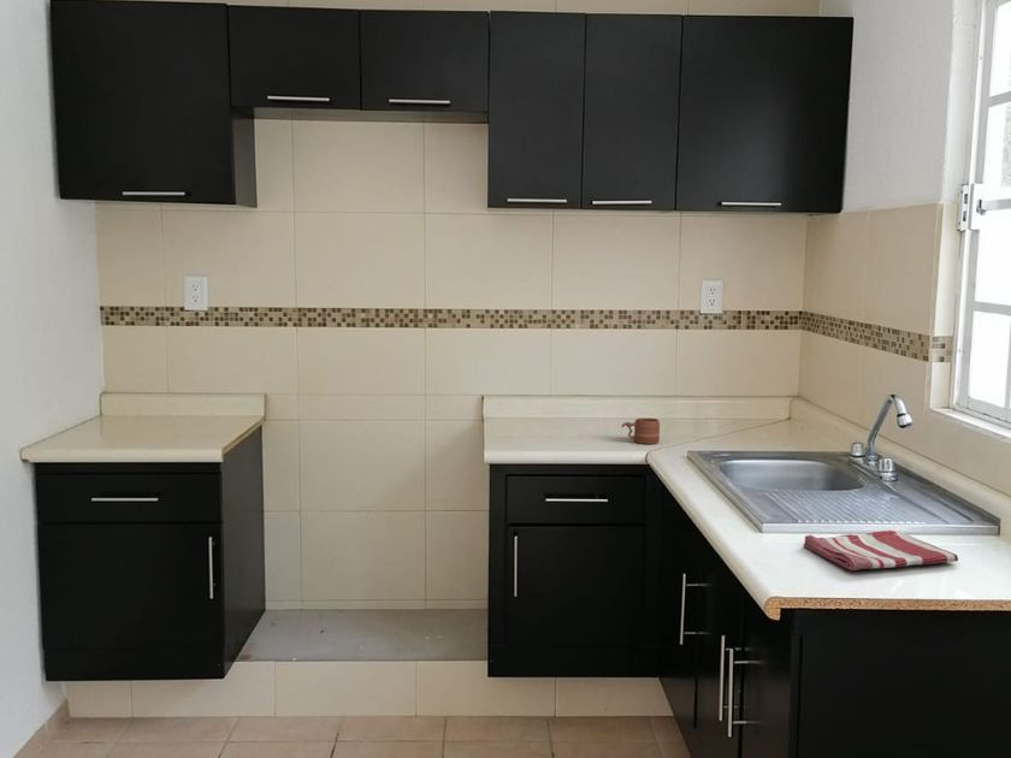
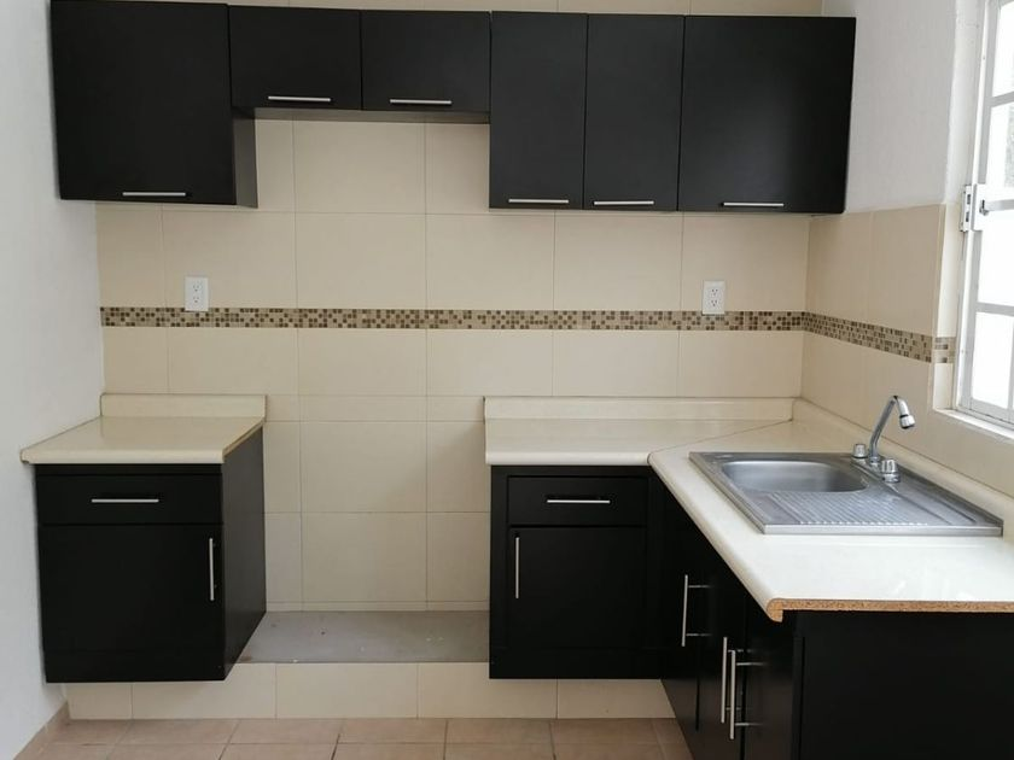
- dish towel [803,529,959,572]
- mug [620,418,661,445]
